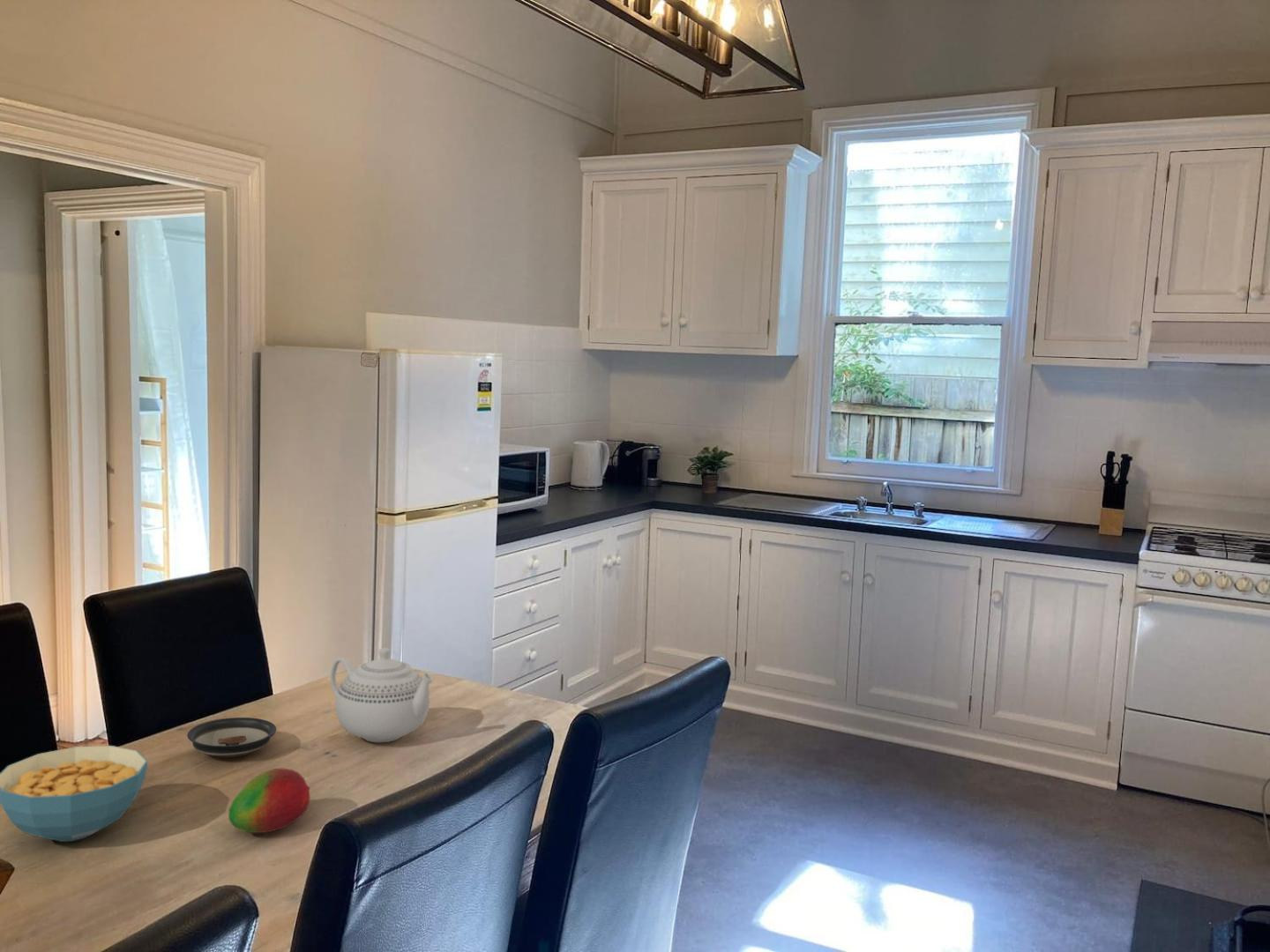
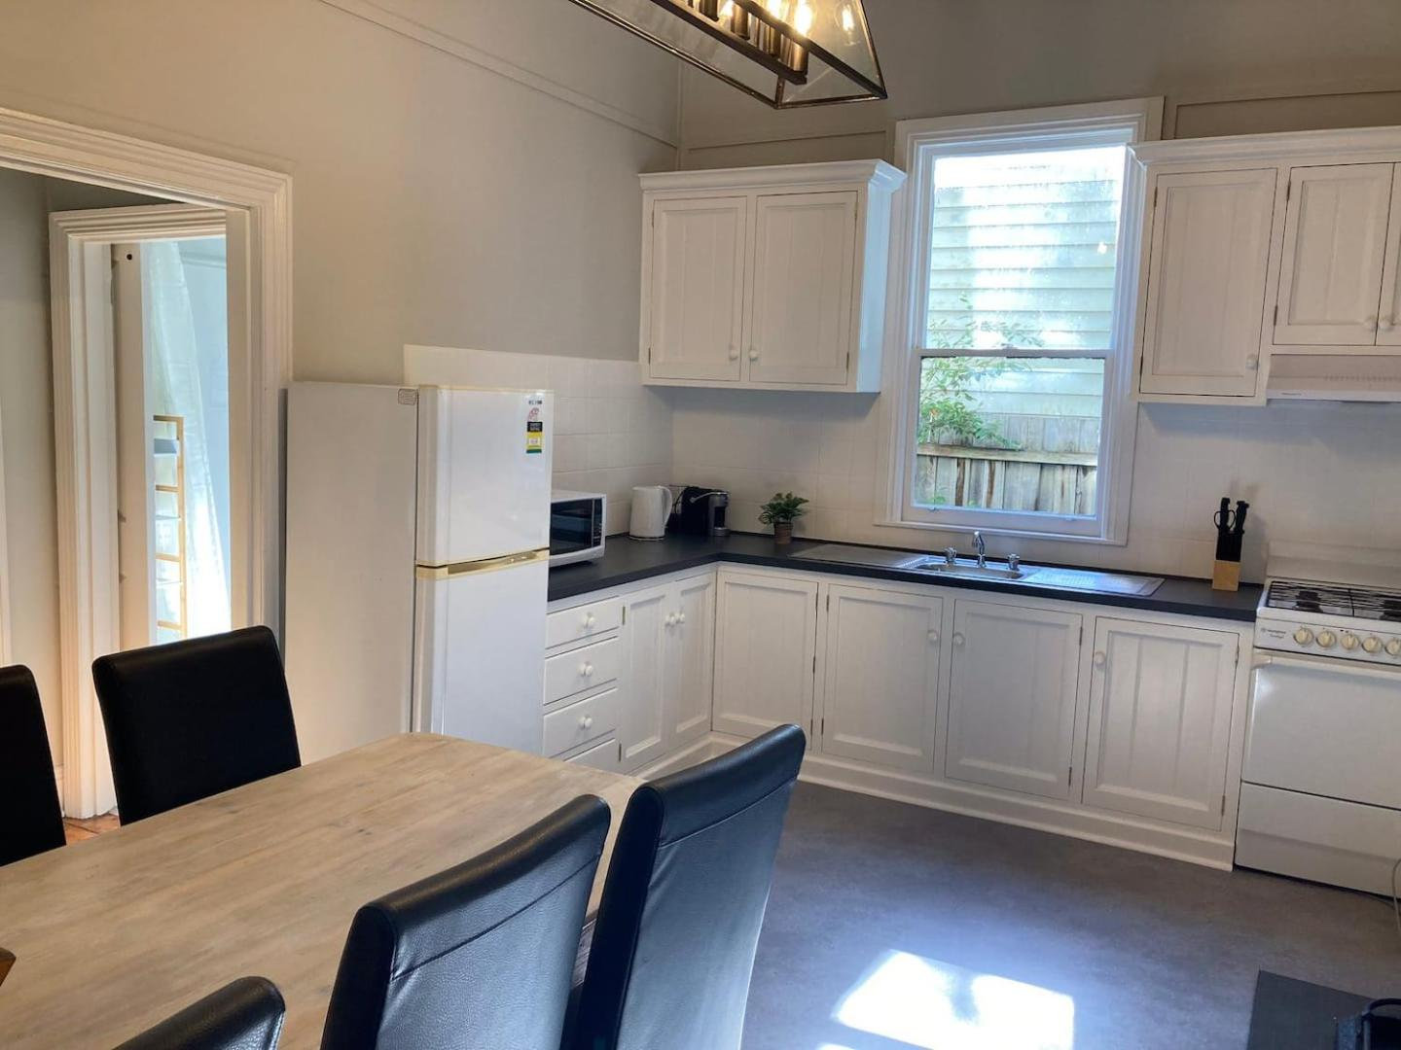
- fruit [228,768,310,834]
- teapot [330,647,434,743]
- saucer [186,717,277,758]
- cereal bowl [0,745,149,843]
